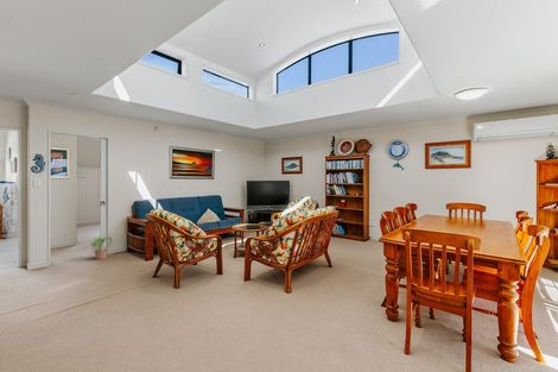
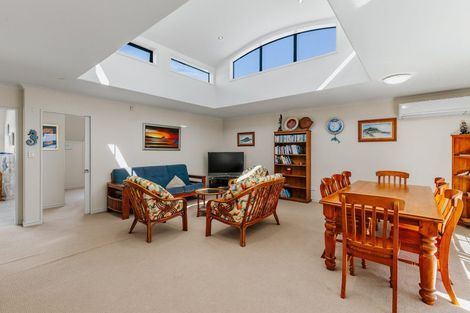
- potted plant [90,235,114,260]
